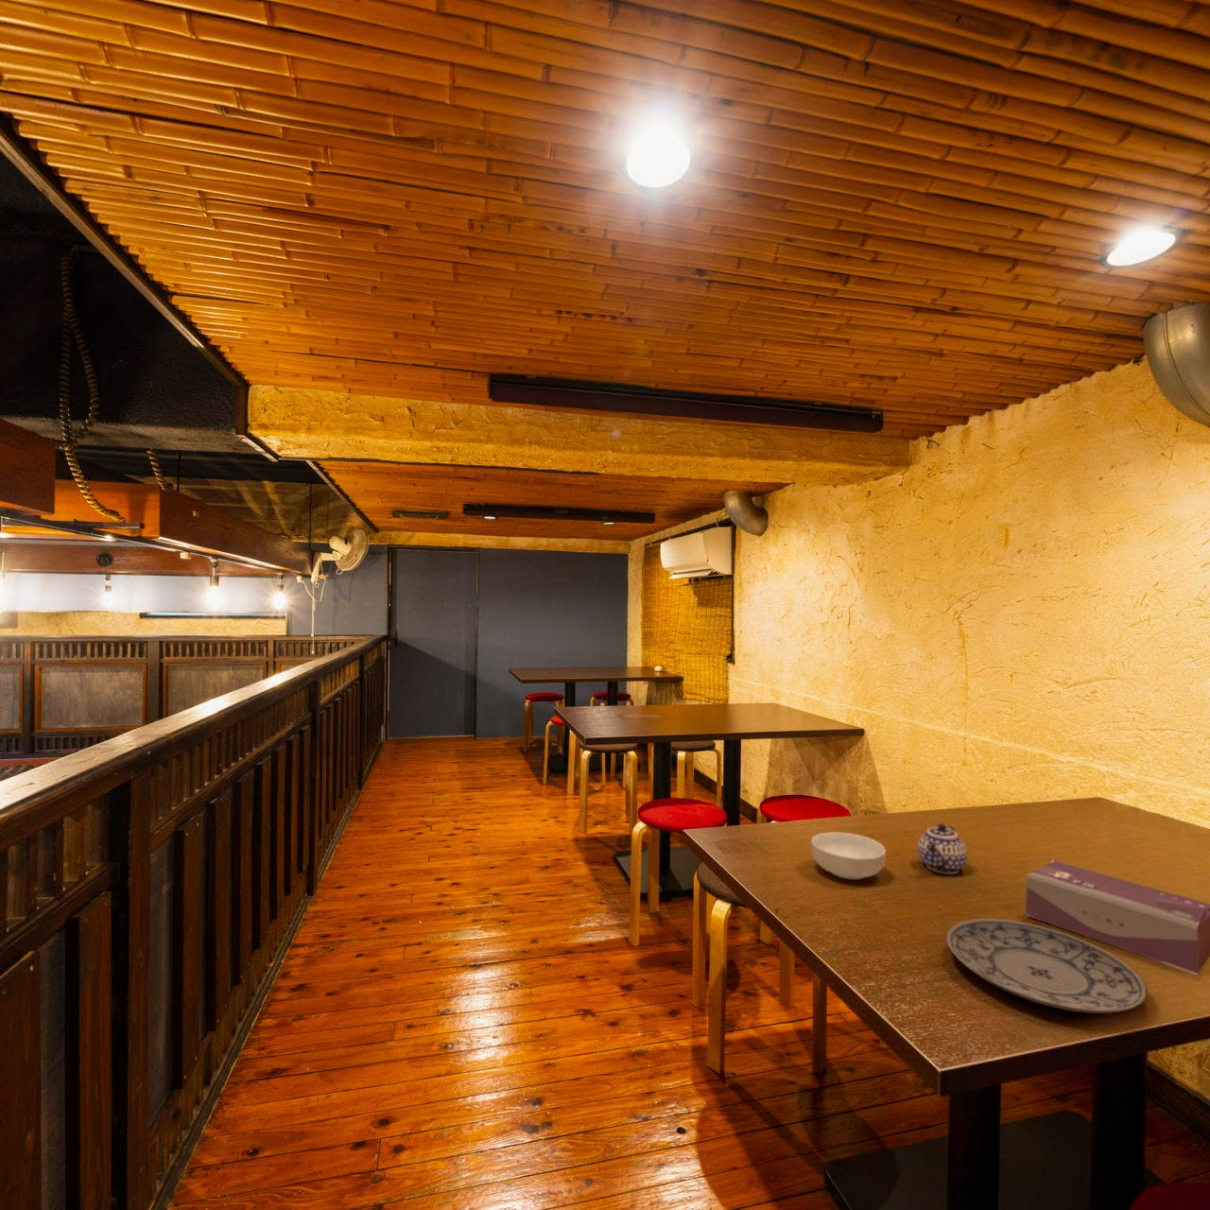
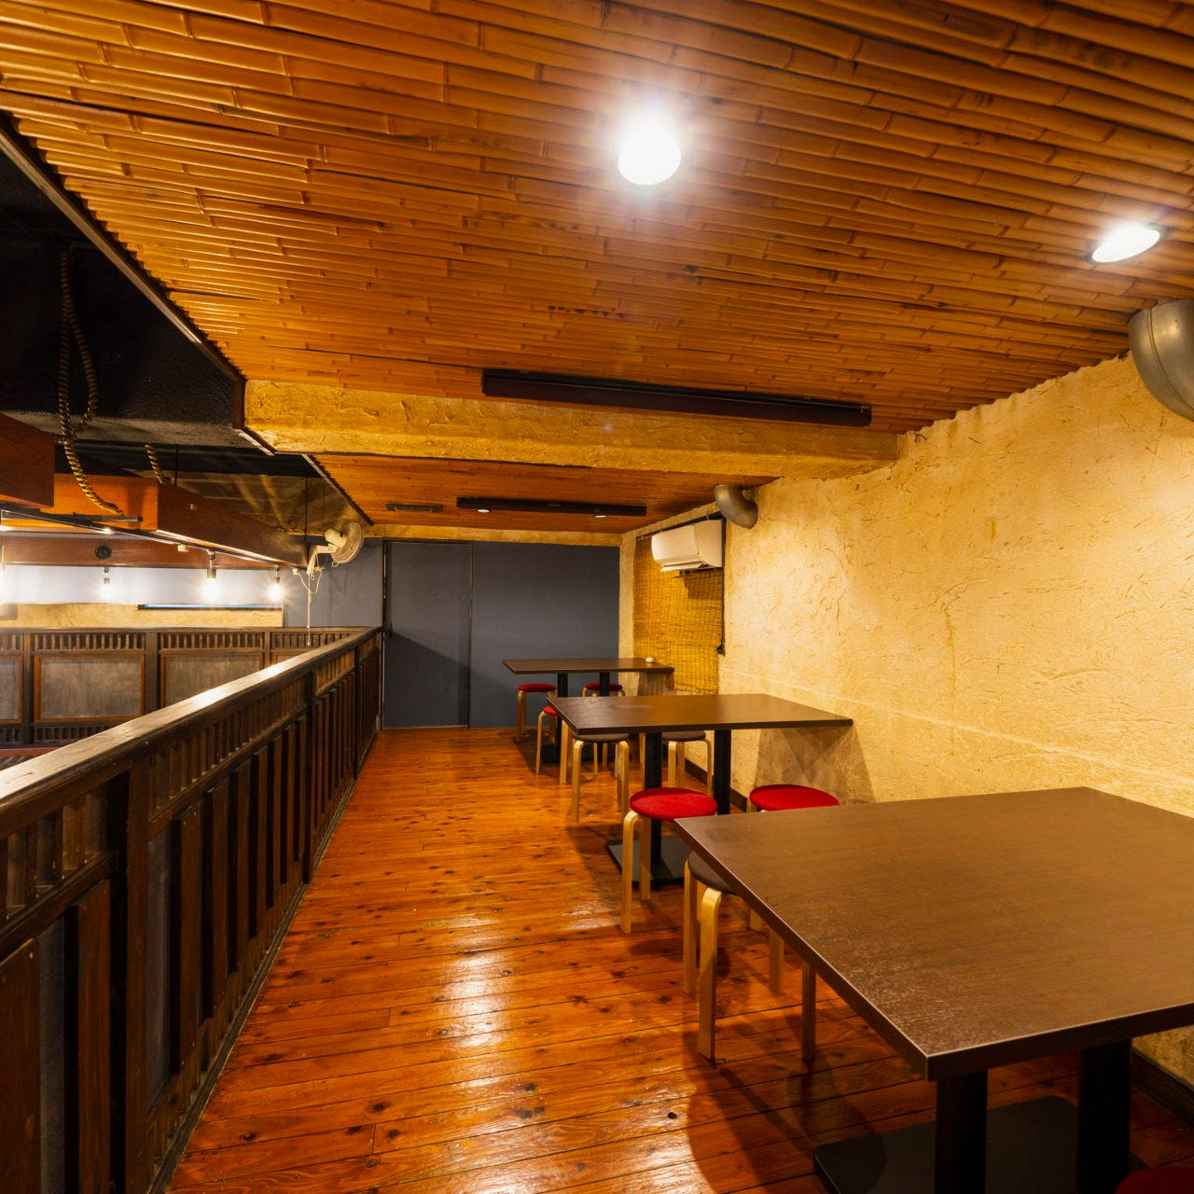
- plate [945,917,1149,1014]
- tissue box [1026,859,1210,975]
- cereal bowl [810,831,886,881]
- teapot [917,823,968,875]
